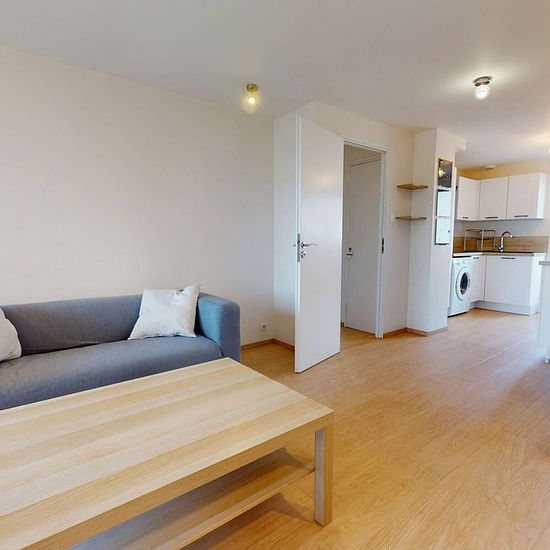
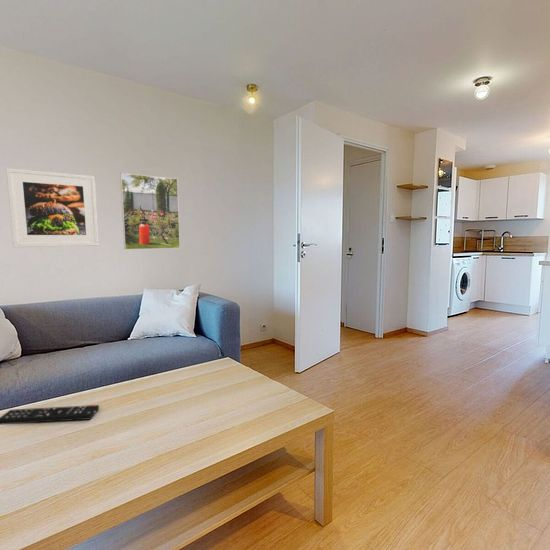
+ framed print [5,167,100,248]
+ remote control [0,404,100,426]
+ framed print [119,172,181,251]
